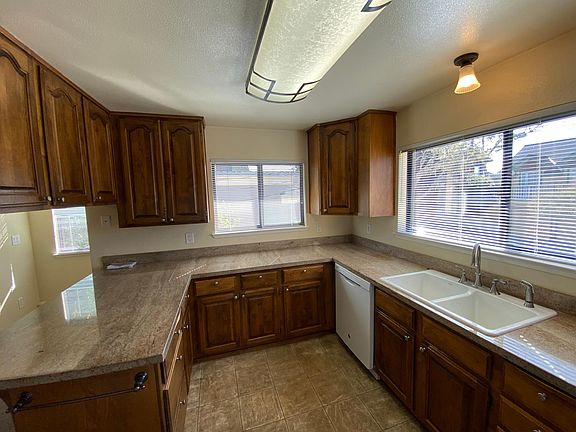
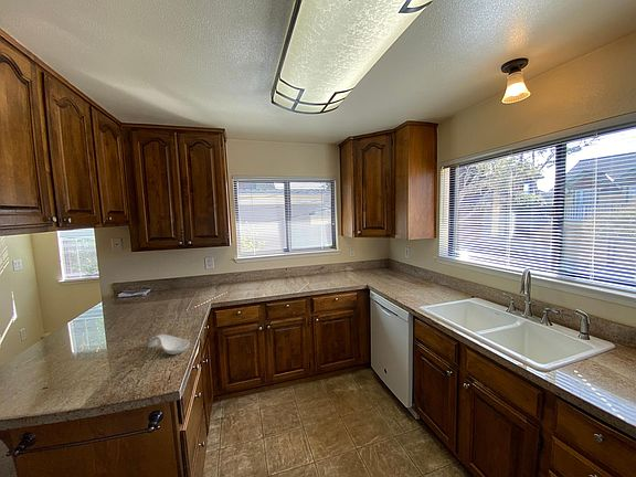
+ spoon rest [147,333,191,356]
